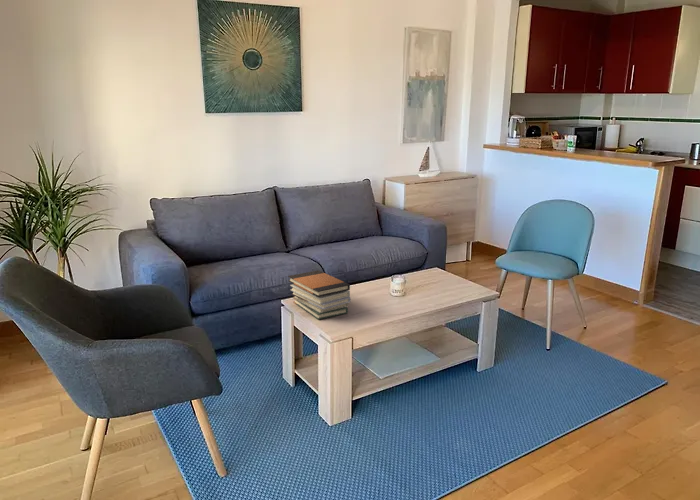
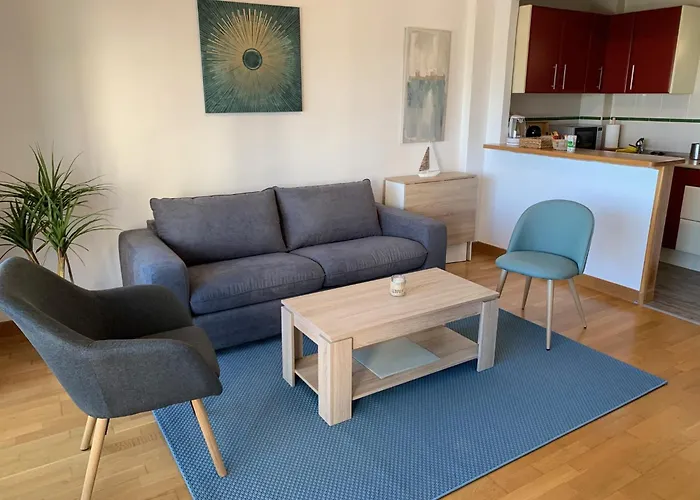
- book stack [287,269,351,320]
